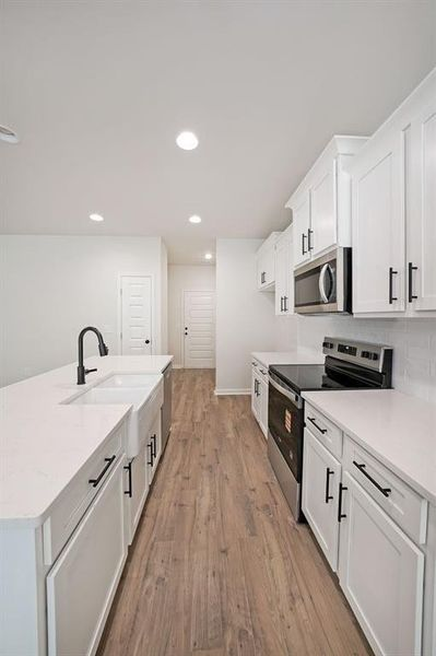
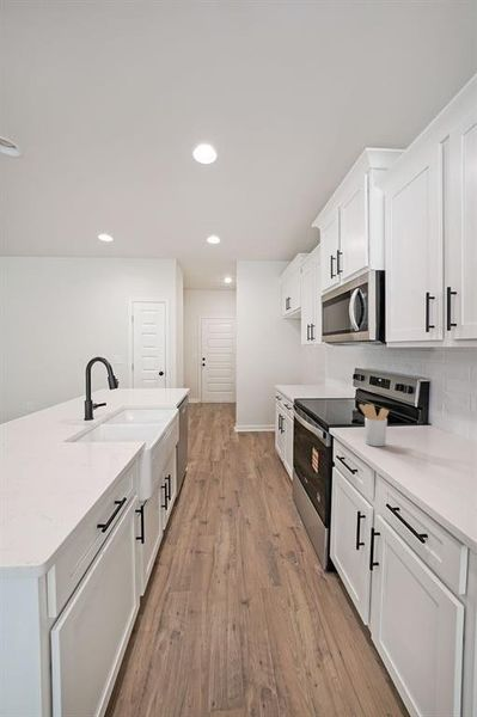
+ utensil holder [357,403,390,447]
